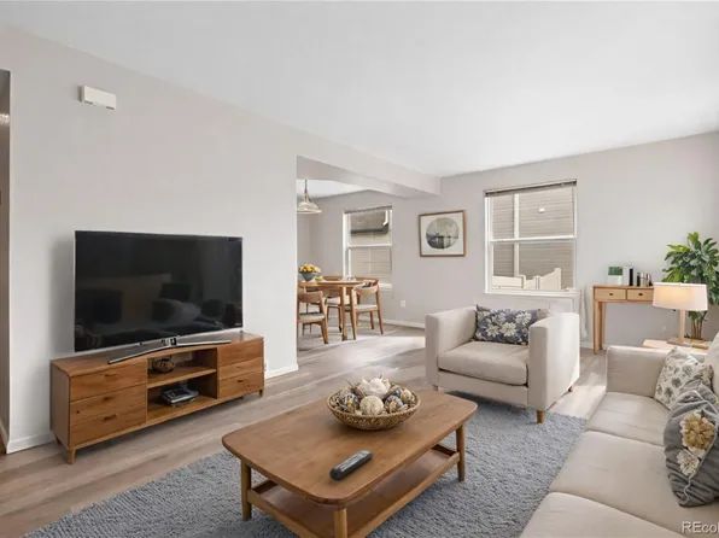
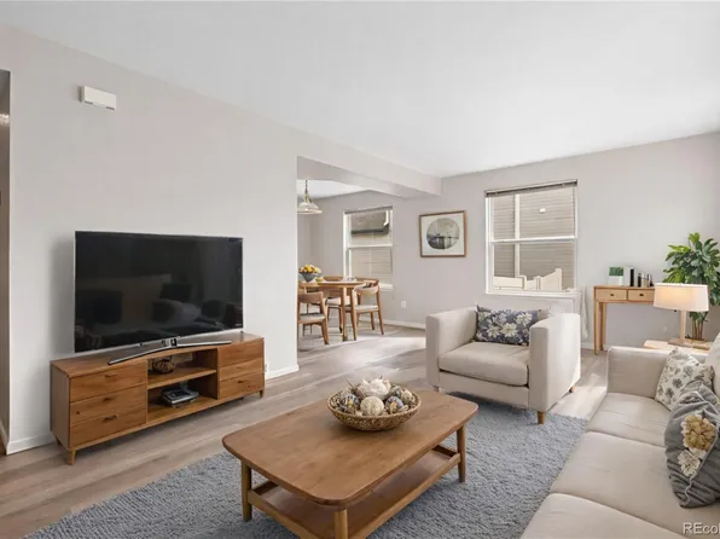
- remote control [328,449,375,481]
